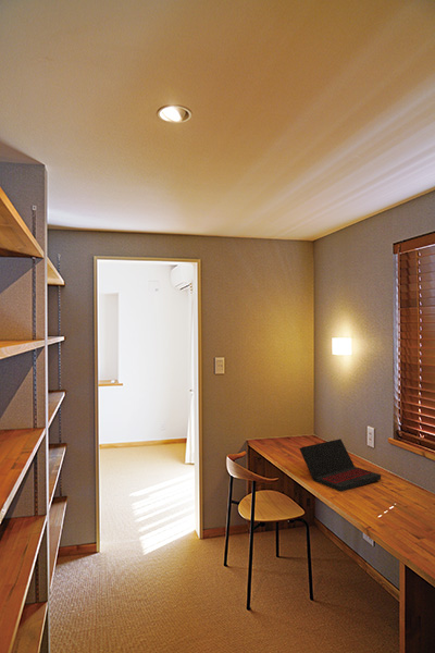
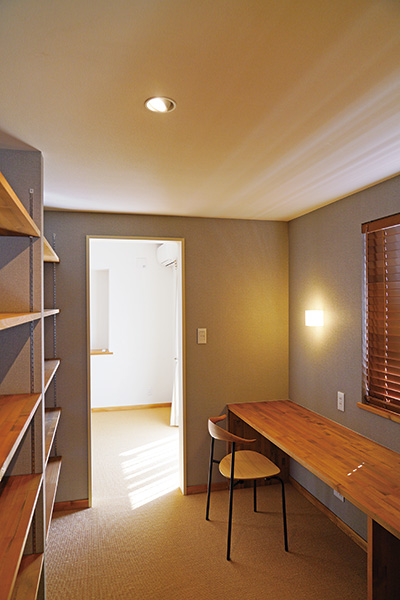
- laptop [298,438,382,493]
